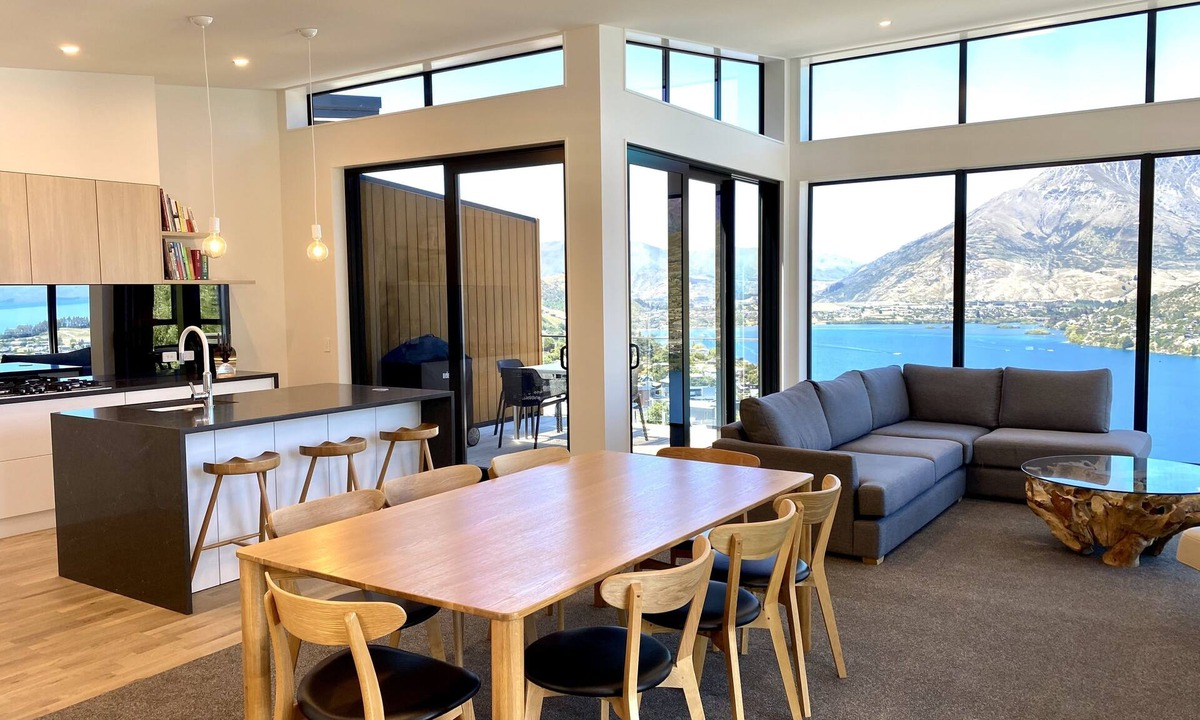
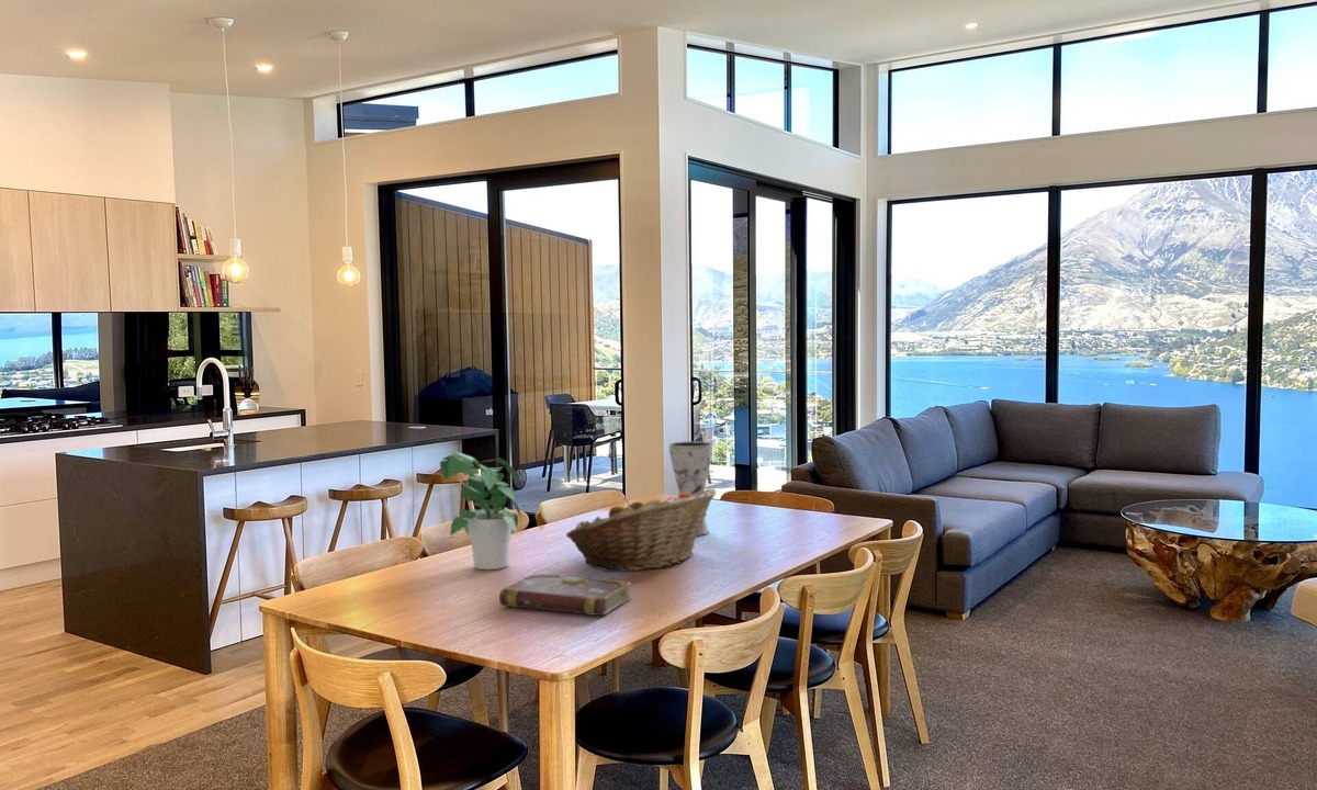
+ vase [668,440,713,537]
+ potted plant [439,451,524,571]
+ book [498,573,632,617]
+ fruit basket [565,487,718,573]
